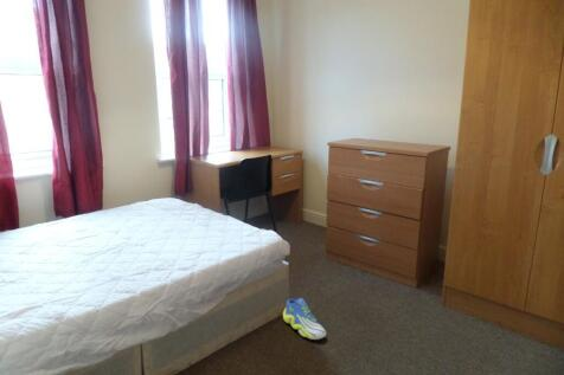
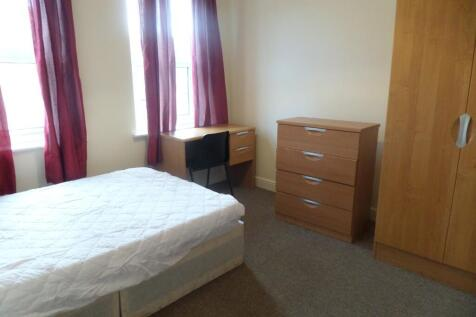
- sneaker [282,297,327,341]
